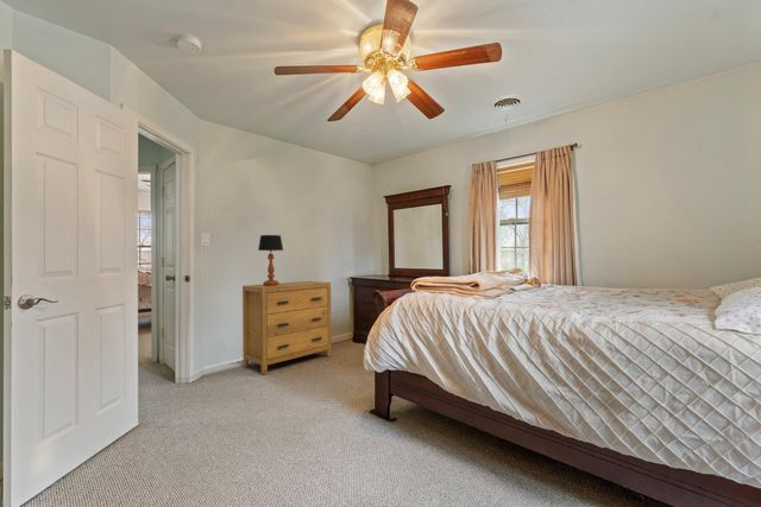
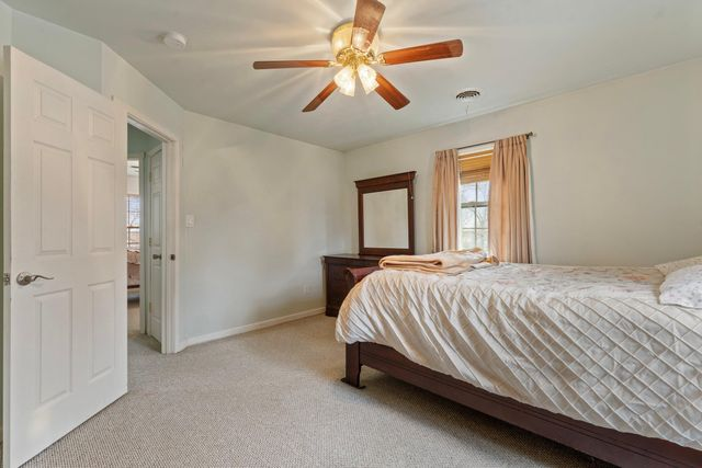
- dresser [241,280,333,375]
- table lamp [257,234,284,286]
